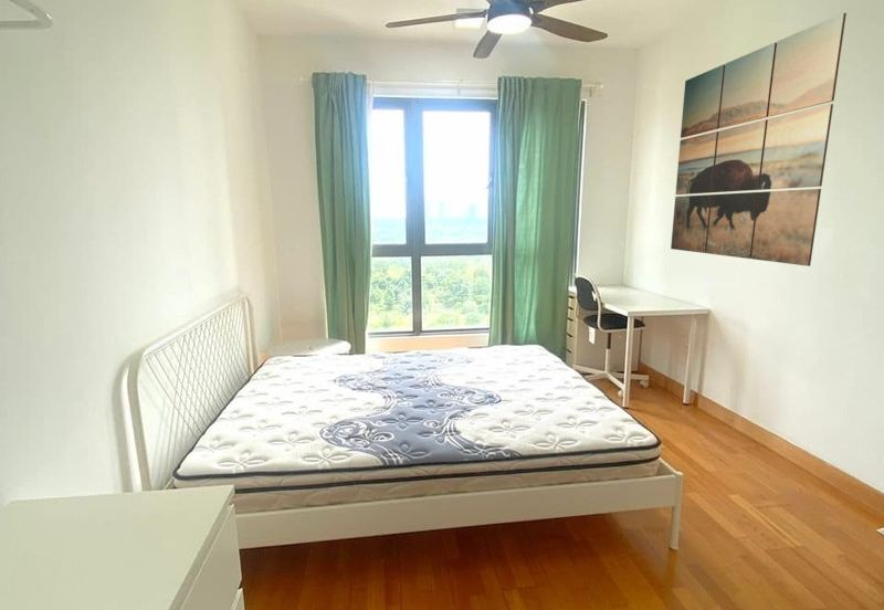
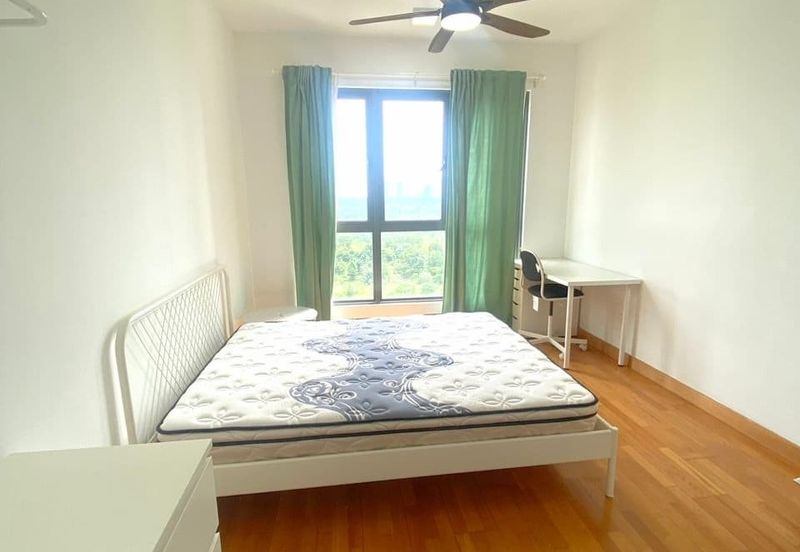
- wall art [670,12,848,267]
